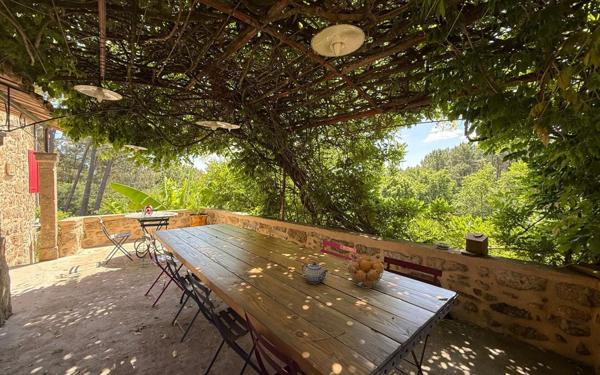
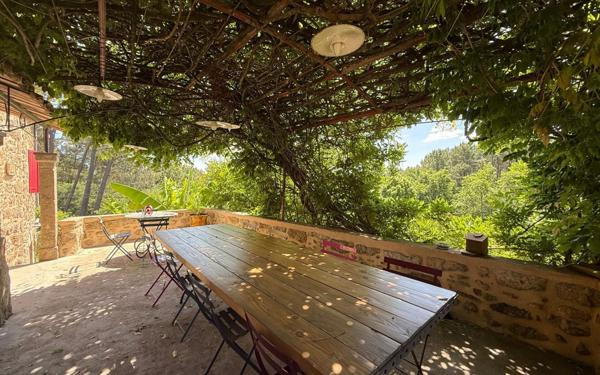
- teapot [301,261,329,284]
- fruit basket [347,256,385,289]
